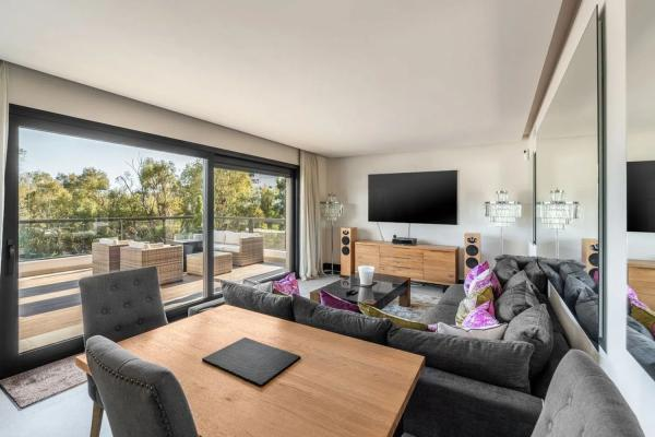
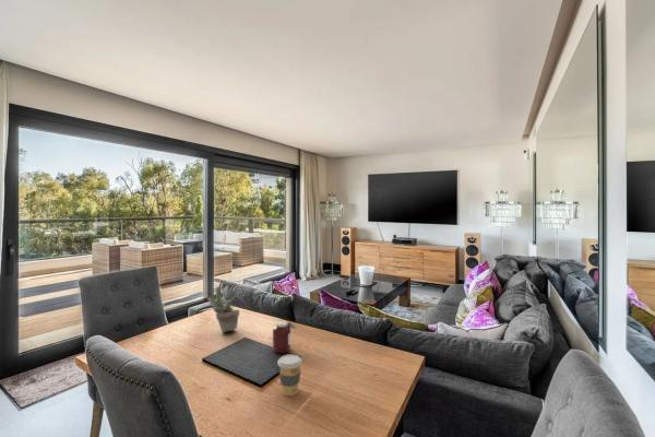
+ succulent plant [206,280,243,333]
+ jar [272,319,299,354]
+ coffee cup [276,354,303,397]
